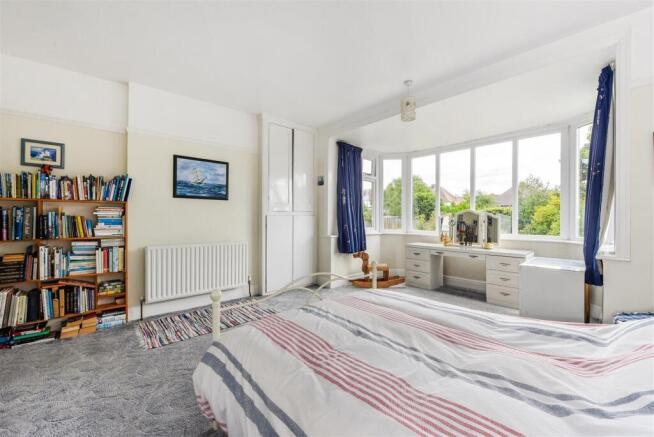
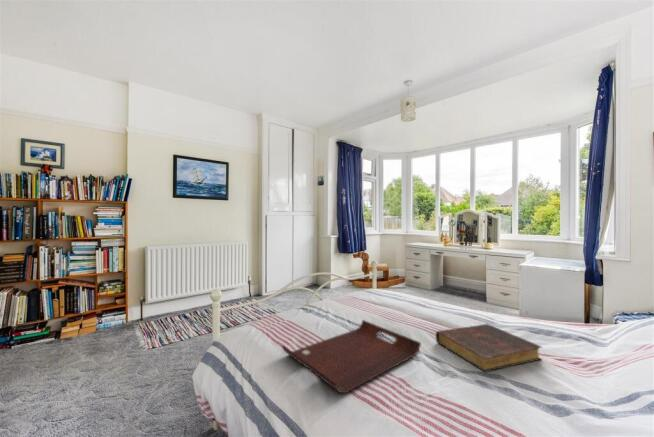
+ serving tray [281,319,422,394]
+ book [435,323,543,373]
